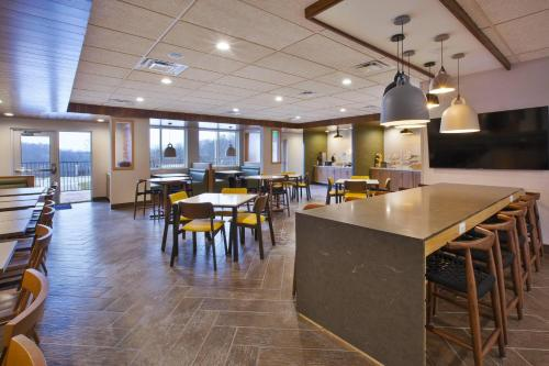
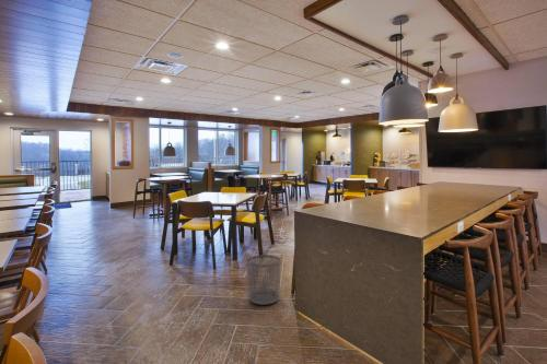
+ waste bin [246,254,282,306]
